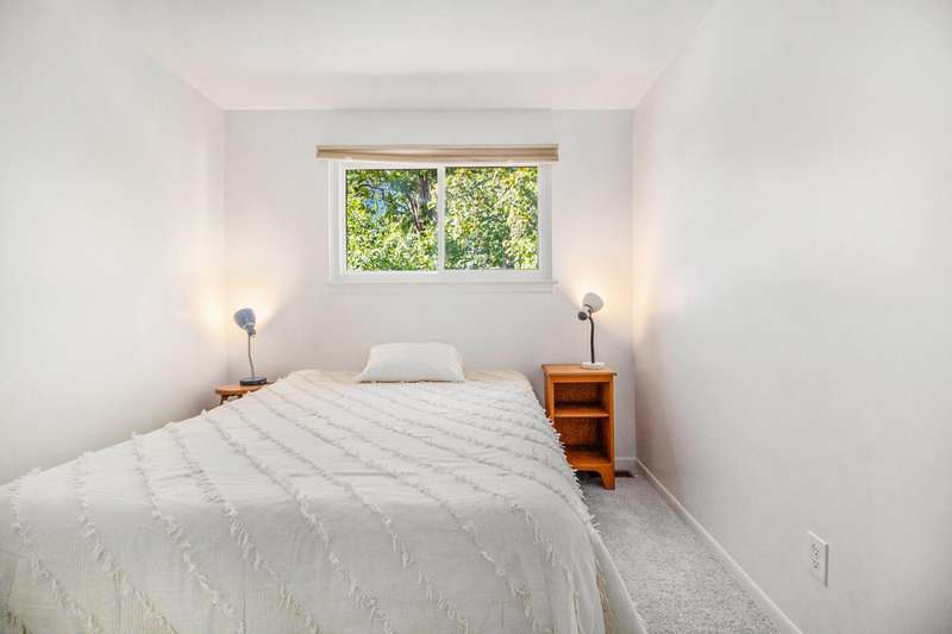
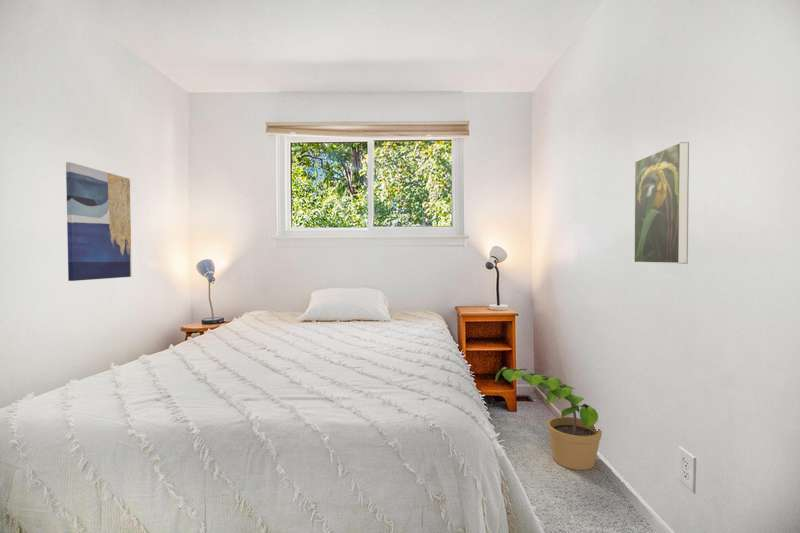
+ potted plant [494,366,603,471]
+ wall art [65,161,133,282]
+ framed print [633,141,690,265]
